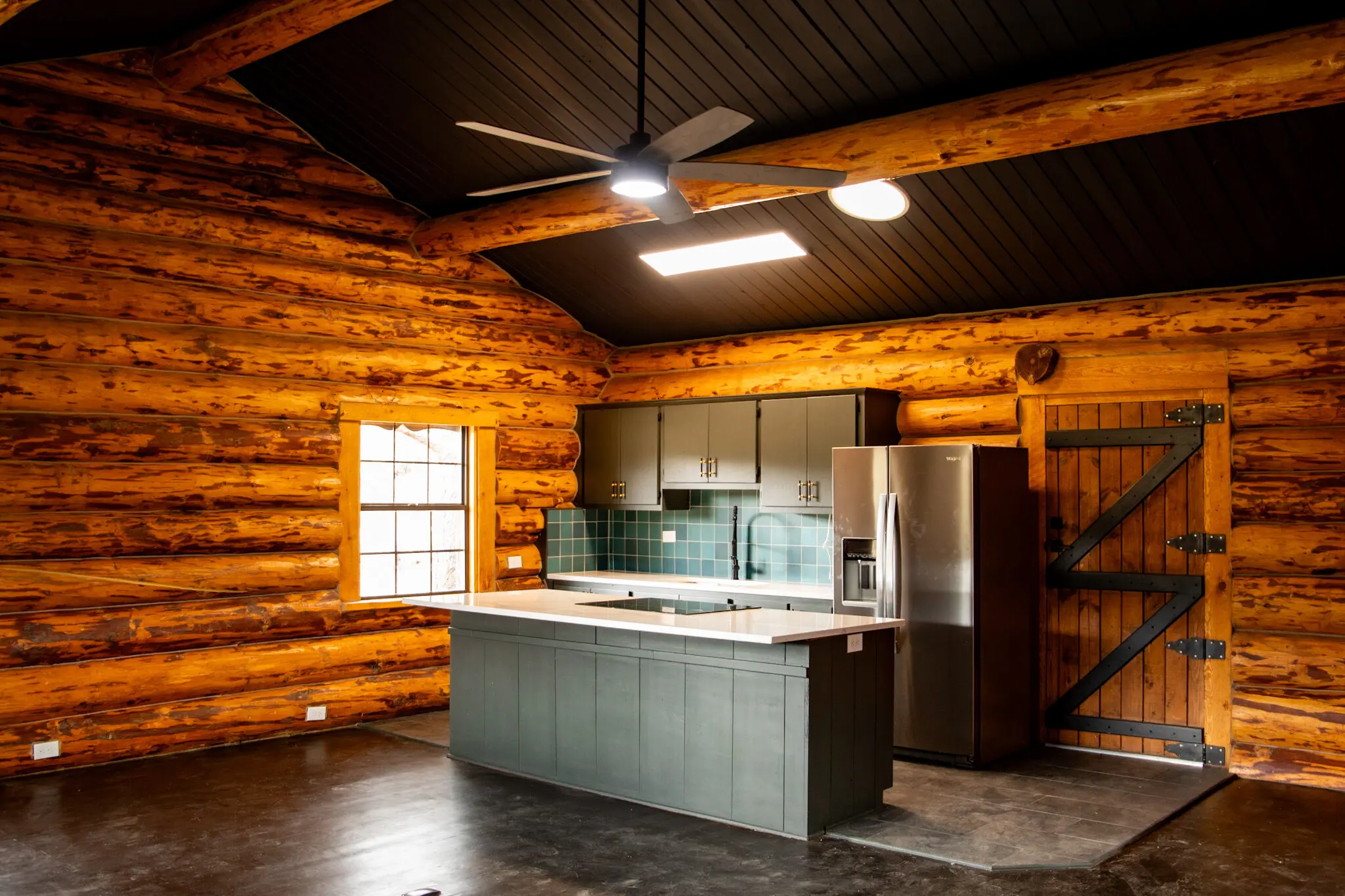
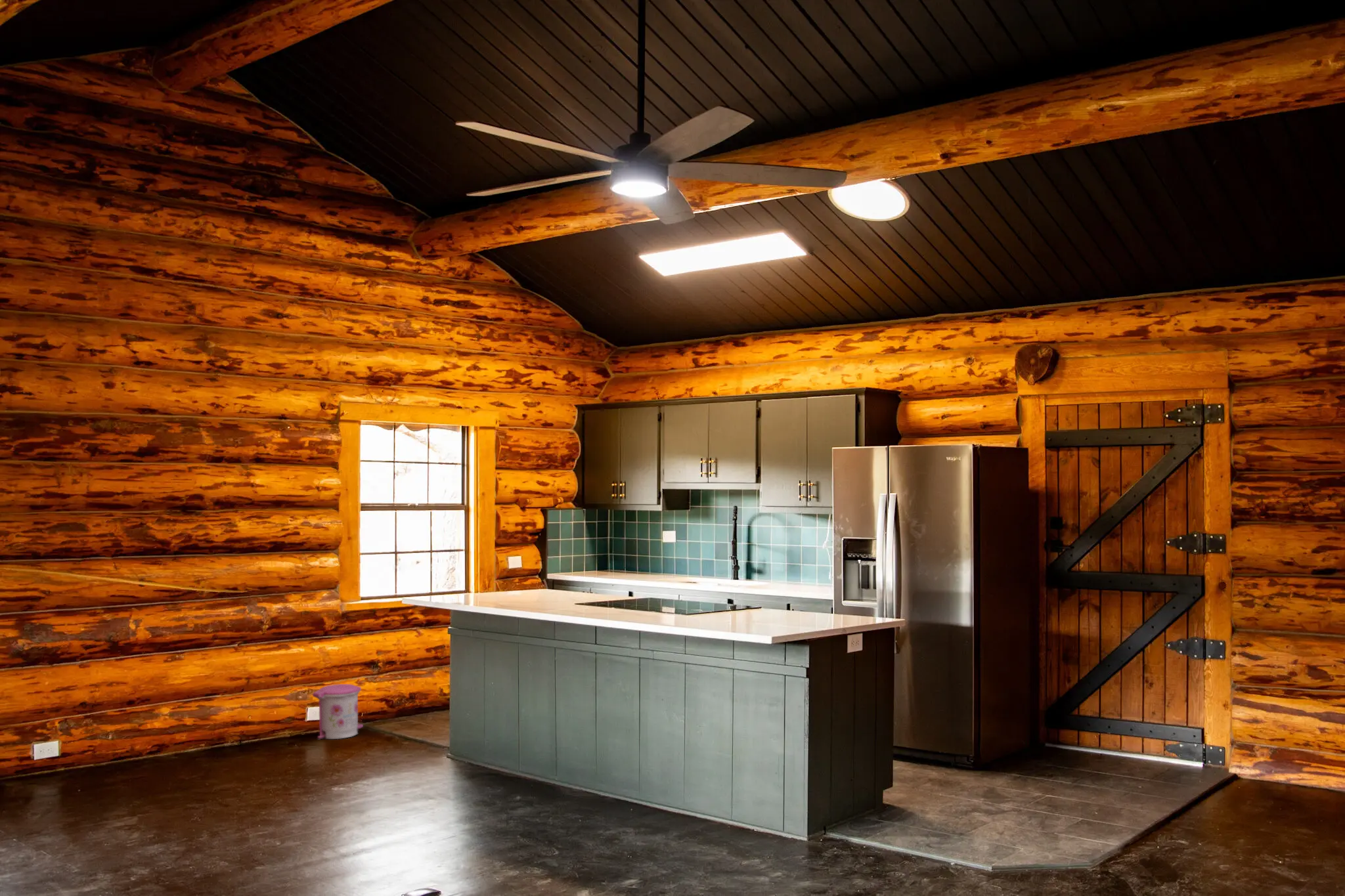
+ trash can [312,683,364,740]
